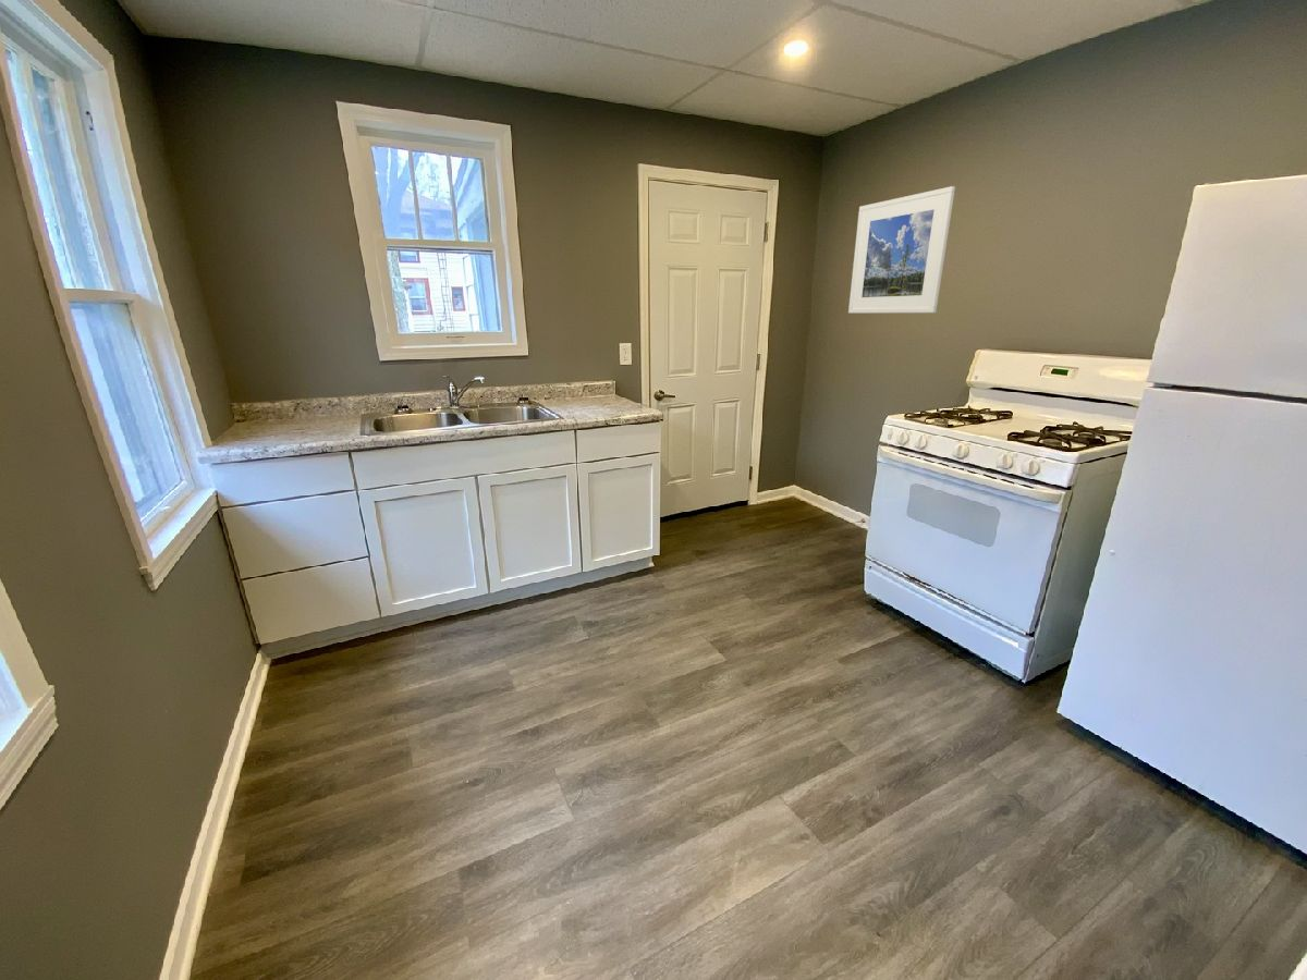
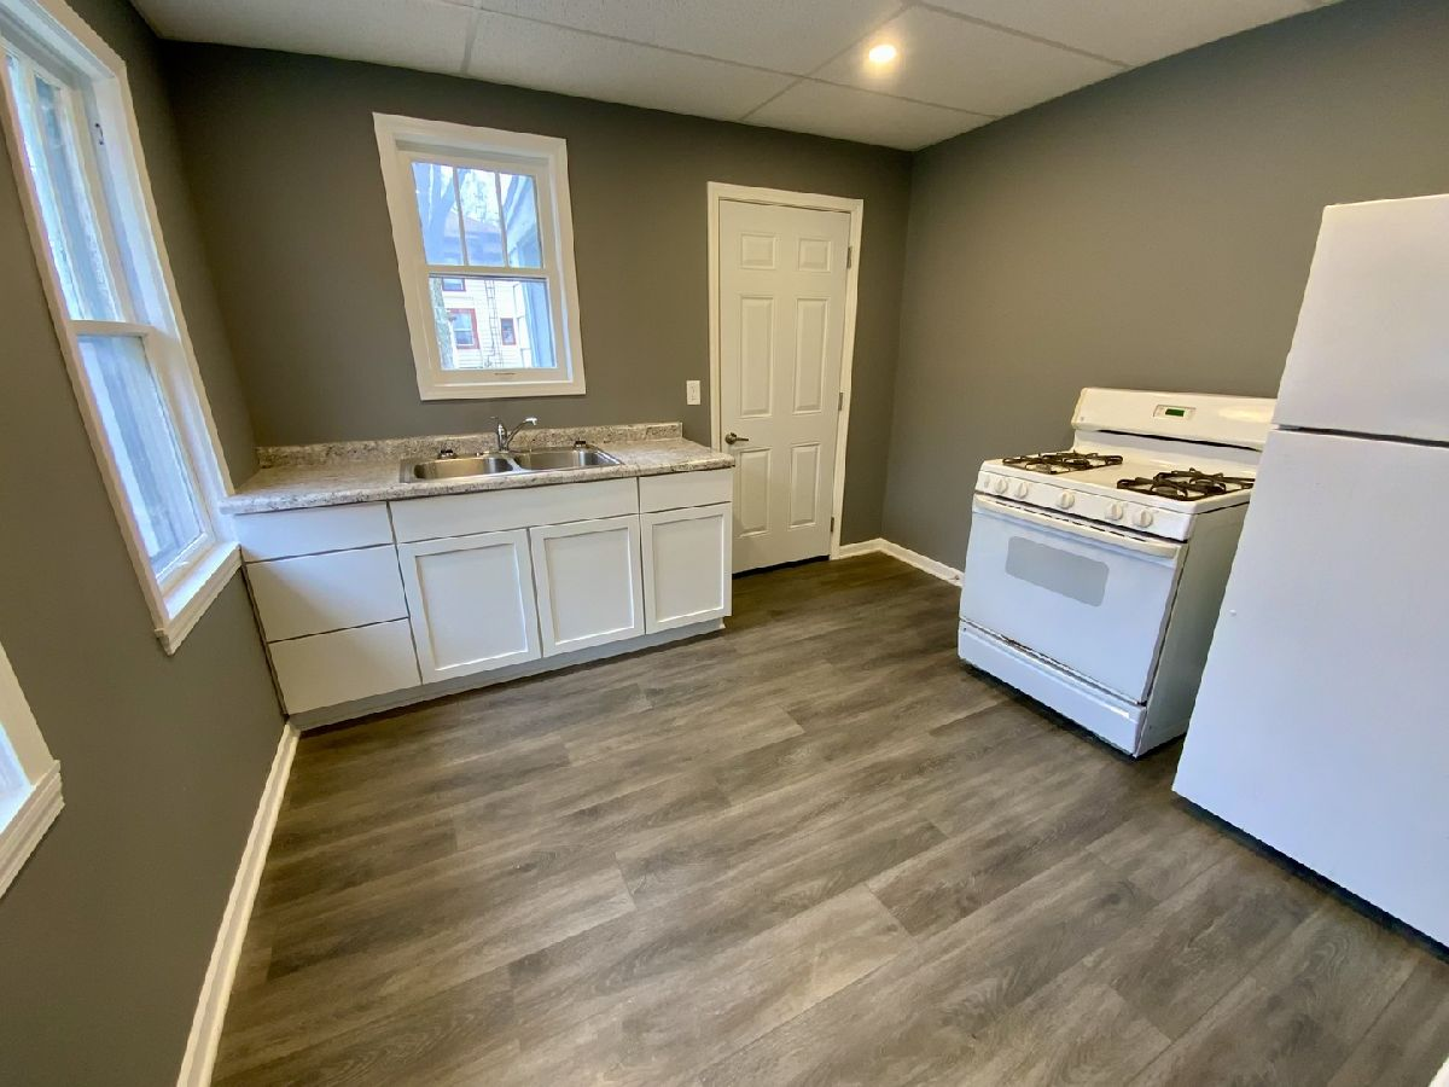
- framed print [847,185,956,314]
